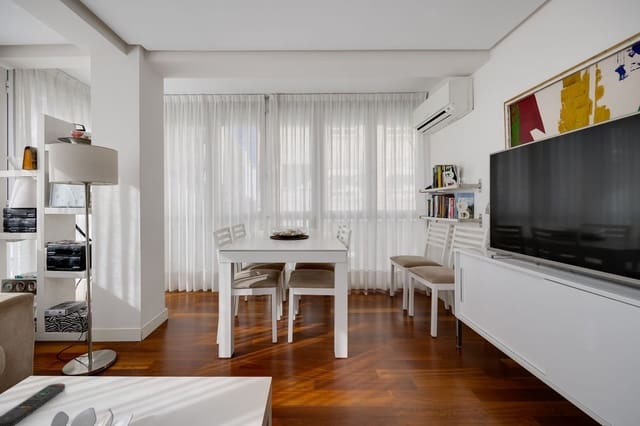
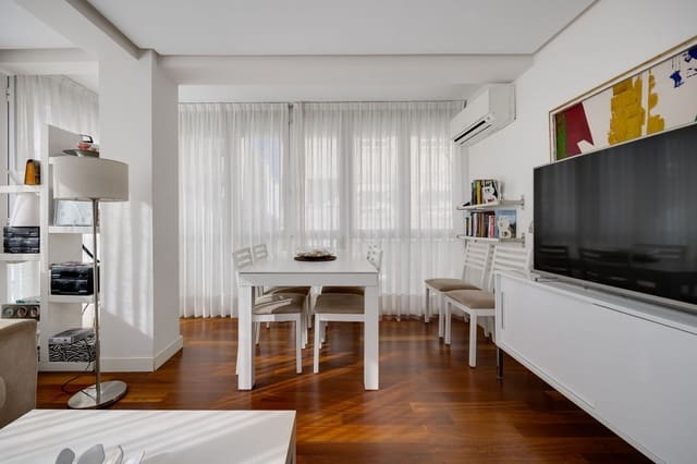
- remote control [0,382,66,426]
